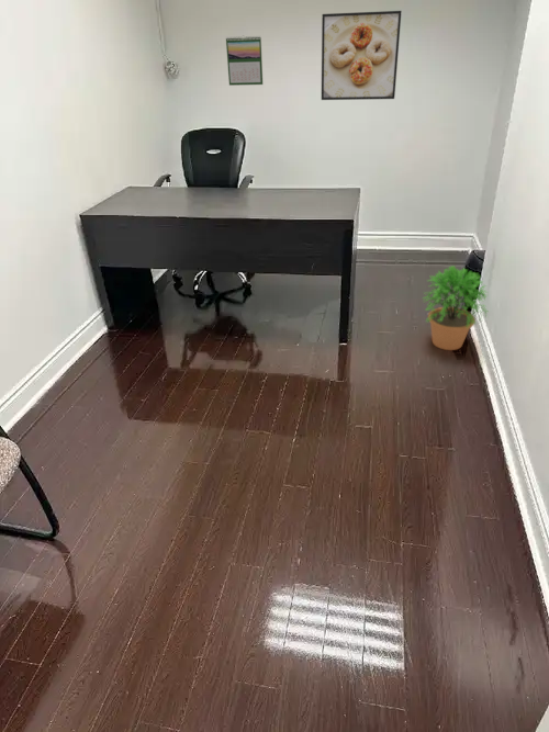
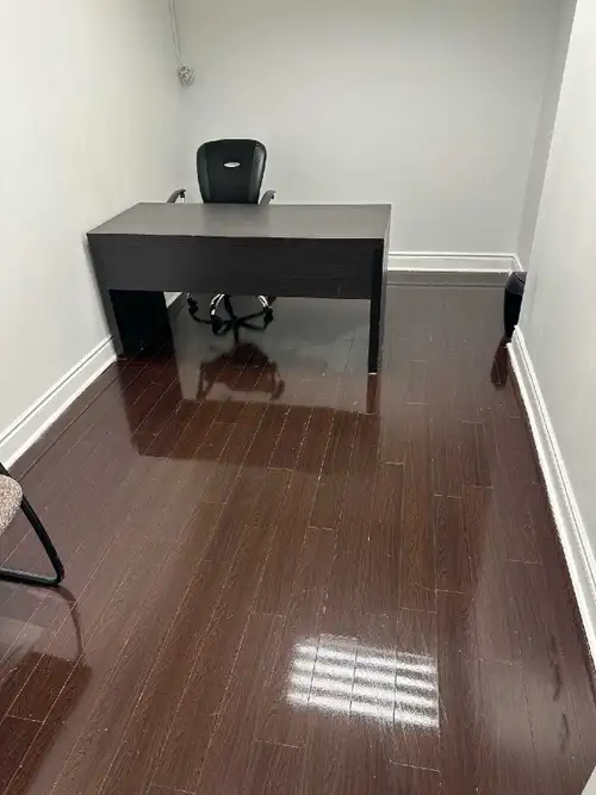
- calendar [225,35,264,87]
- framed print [321,10,403,101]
- potted plant [422,264,490,351]
